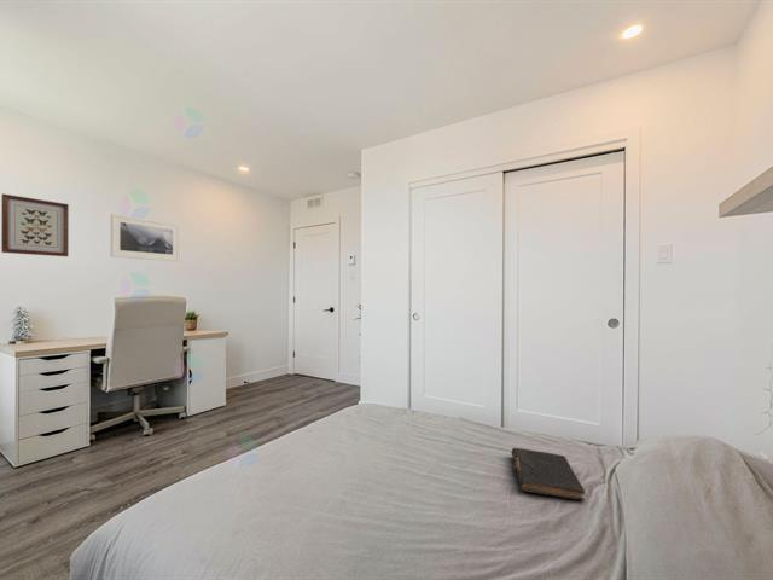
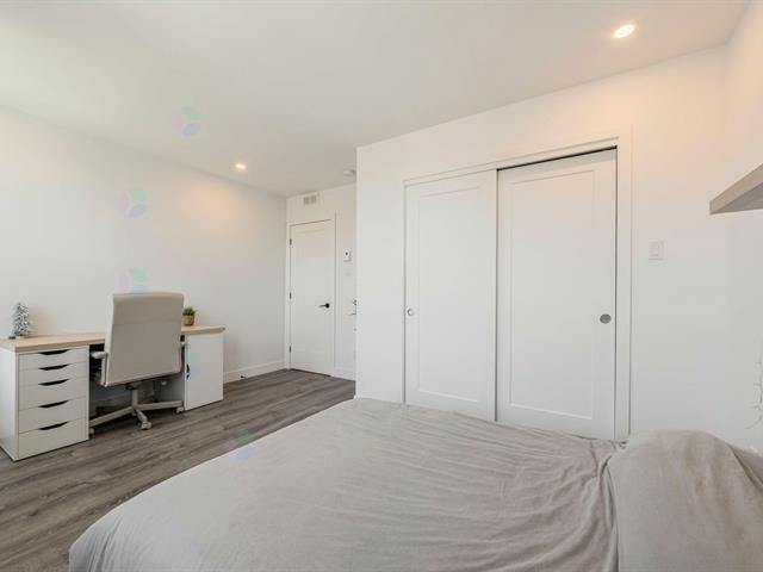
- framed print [110,213,181,262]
- wall art [0,192,70,257]
- book [510,447,586,503]
